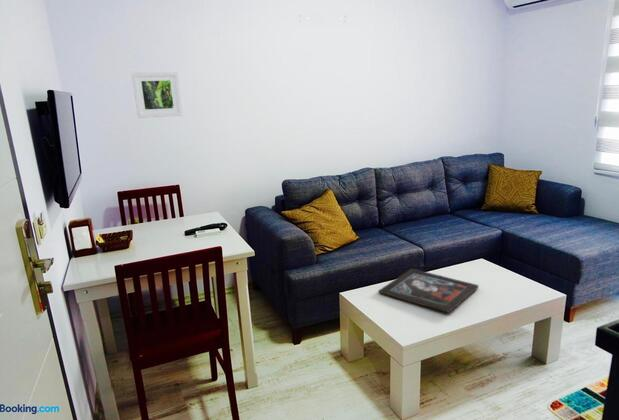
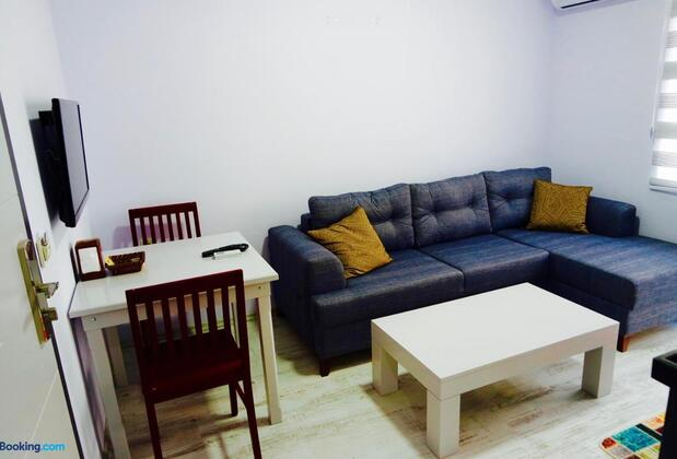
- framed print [131,71,183,119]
- religious icon [377,268,479,314]
